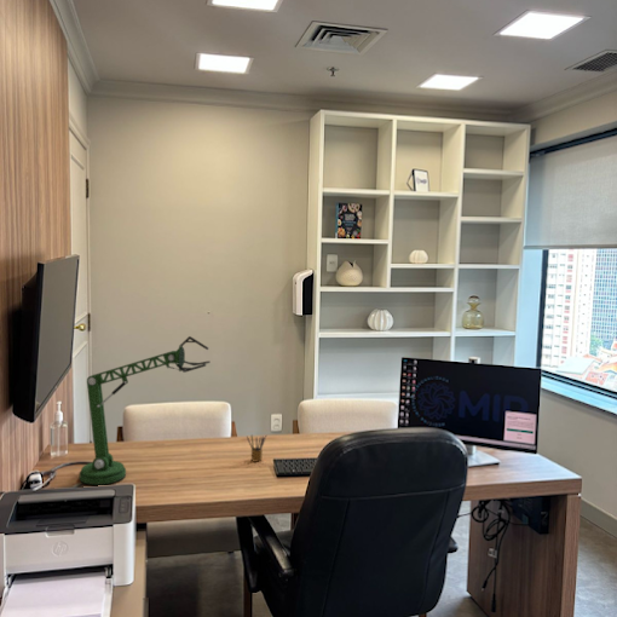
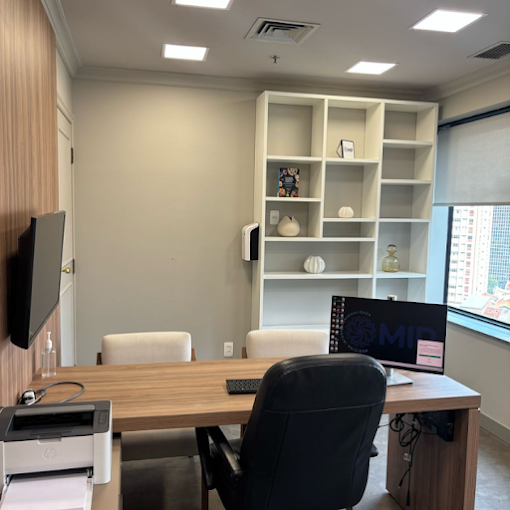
- pencil box [246,434,267,462]
- desk lamp [79,335,212,486]
